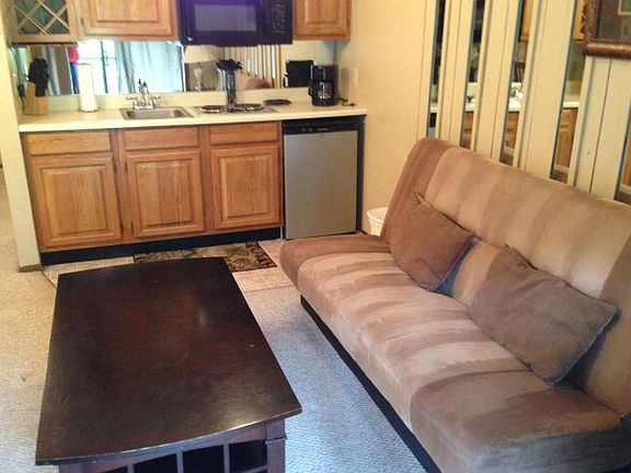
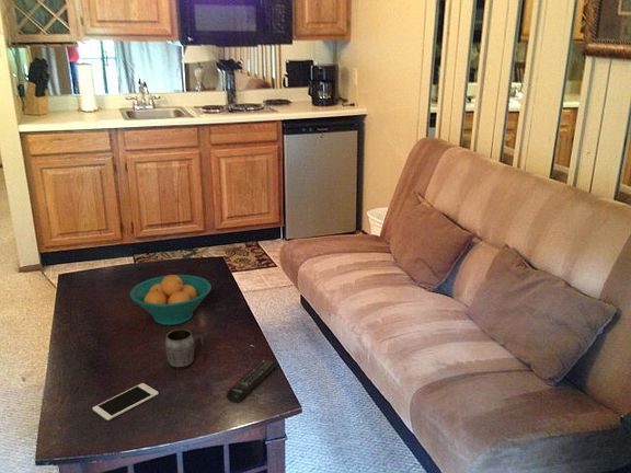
+ mug [163,328,208,370]
+ fruit bowl [129,274,213,326]
+ remote control [226,358,279,404]
+ cell phone [92,382,160,422]
